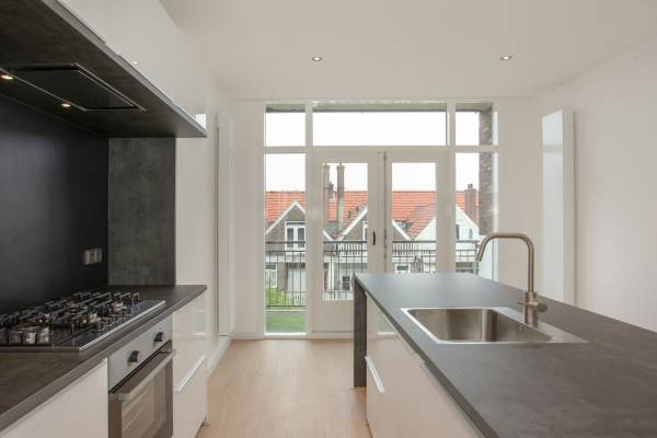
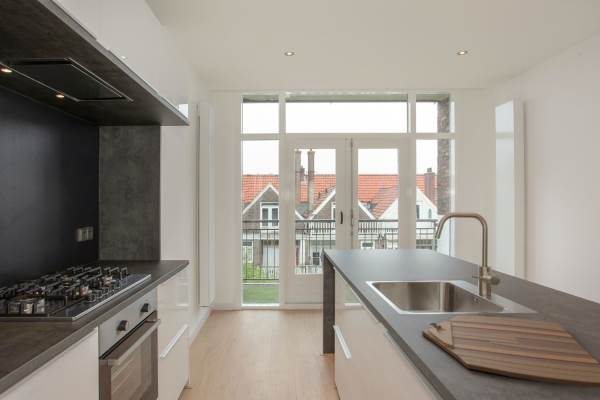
+ cutting board [421,314,600,389]
